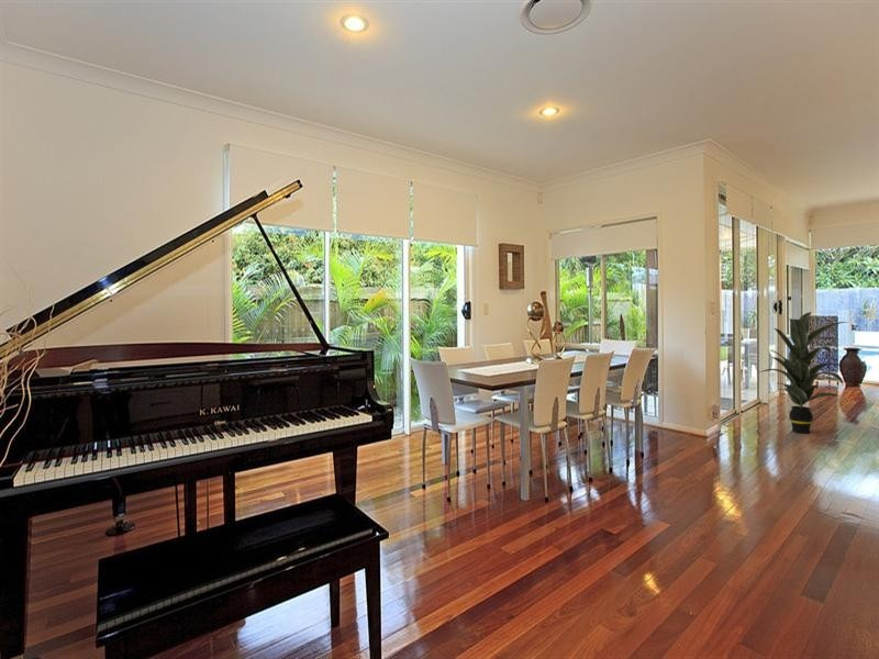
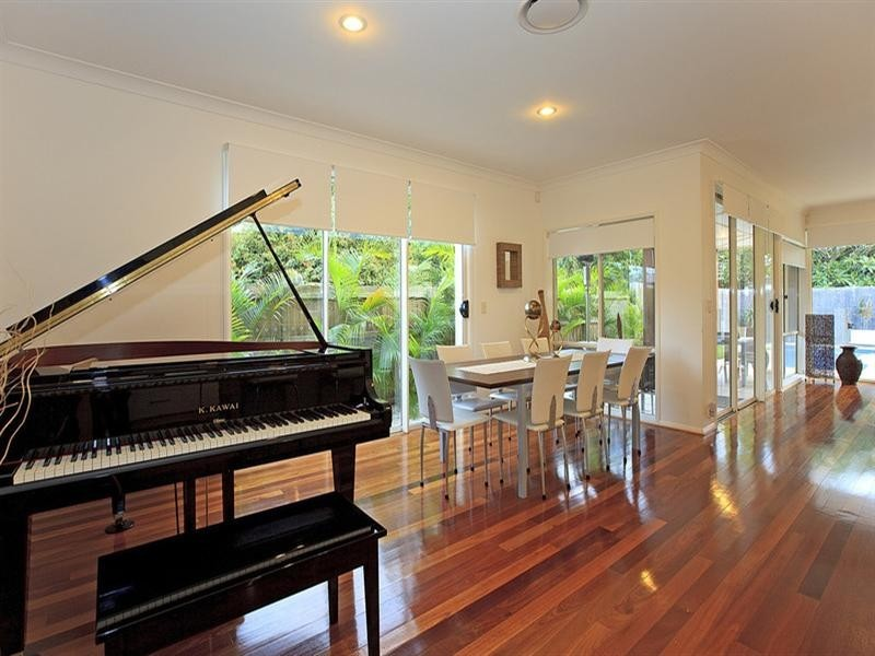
- indoor plant [759,311,848,435]
